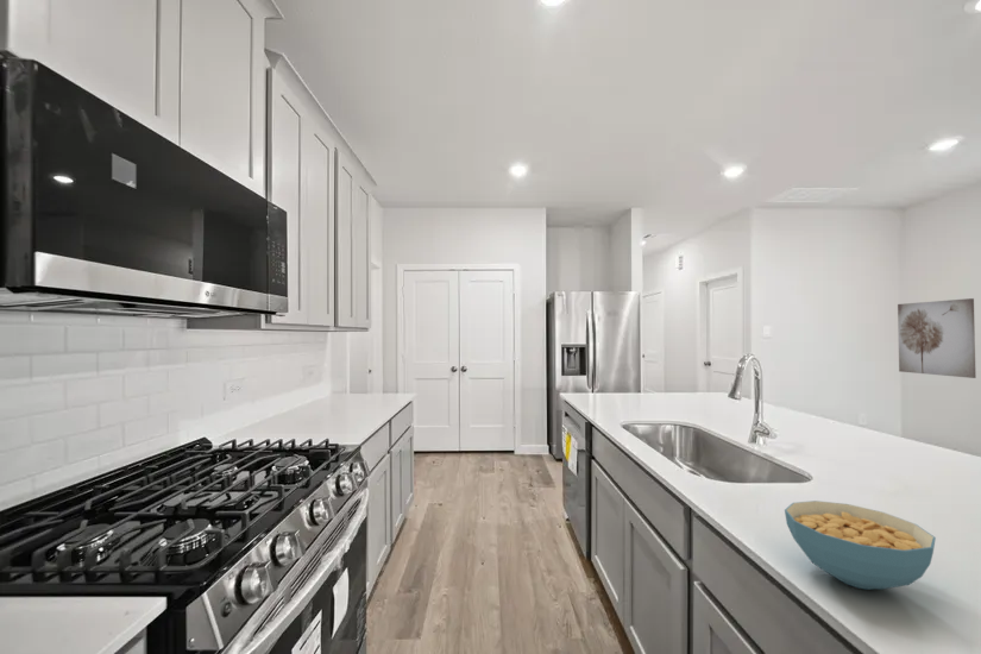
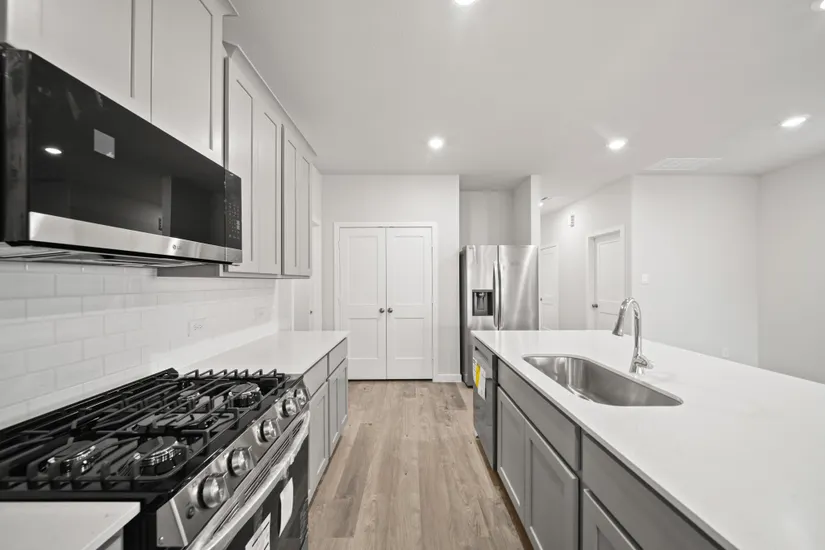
- wall art [897,297,977,379]
- cereal bowl [784,499,937,591]
